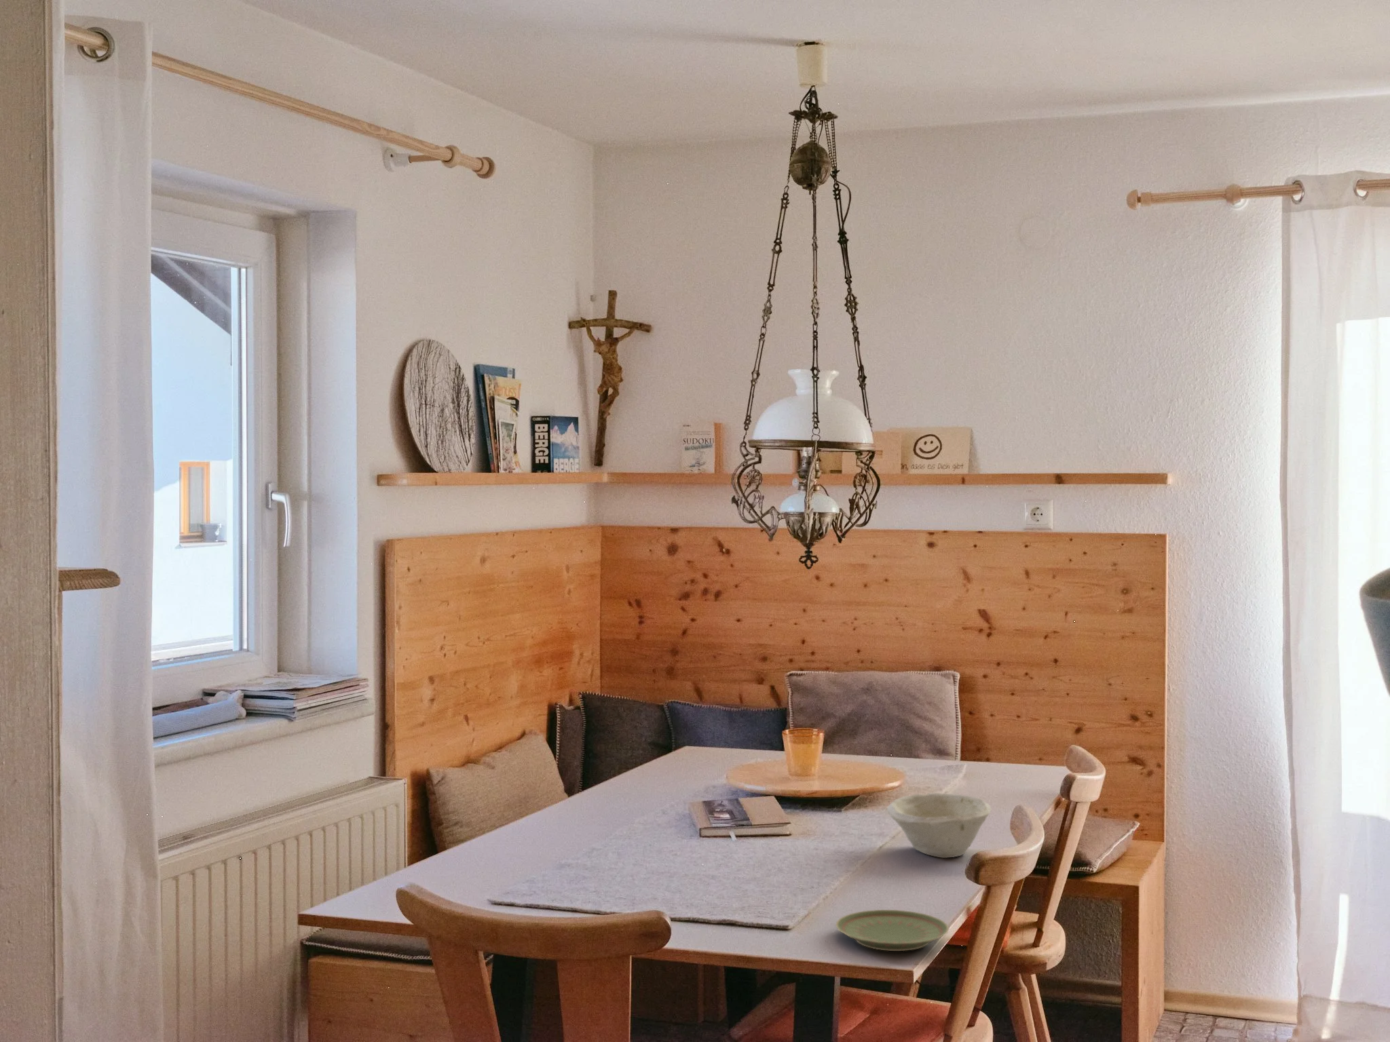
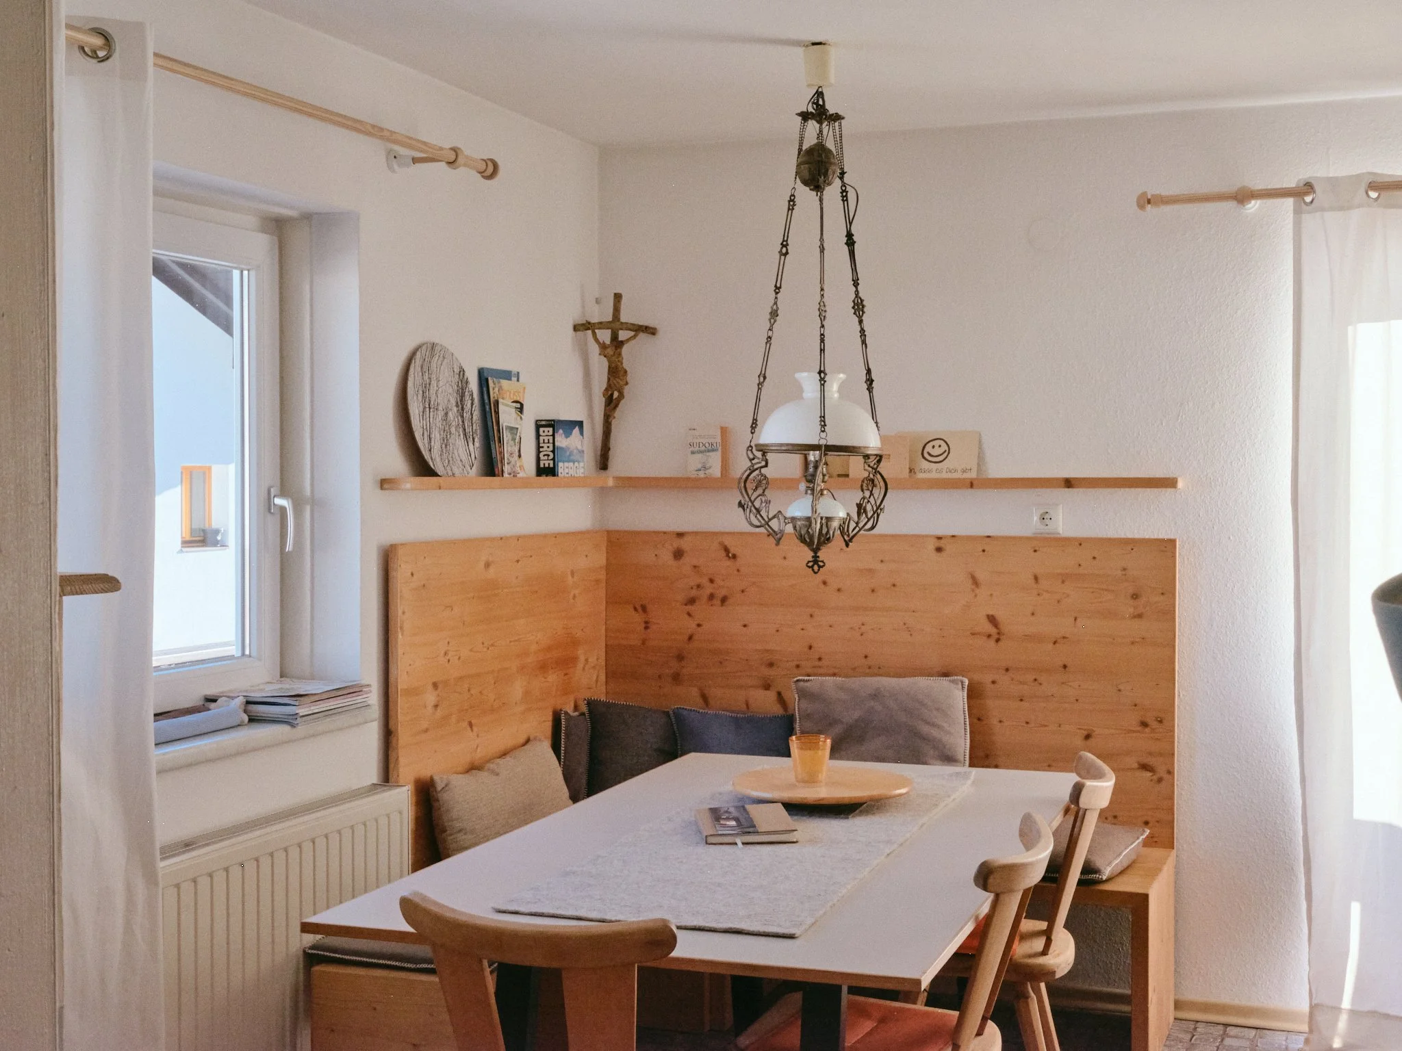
- plate [835,910,950,952]
- bowl [887,792,992,859]
